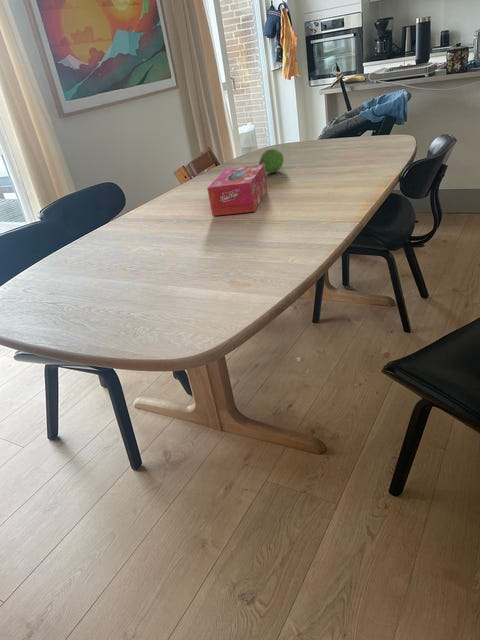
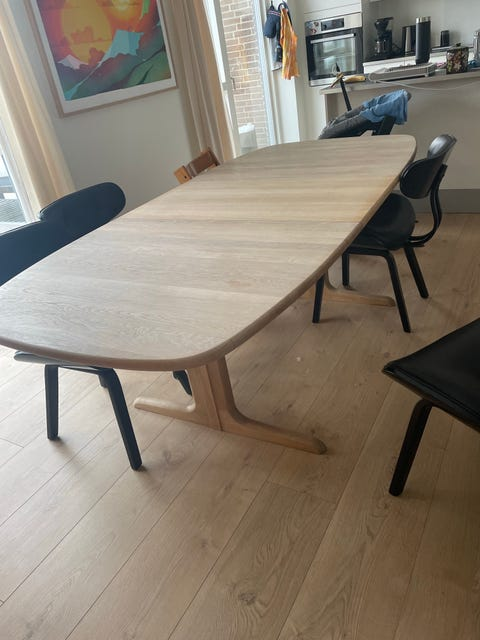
- fruit [258,148,285,174]
- tissue box [206,164,268,217]
